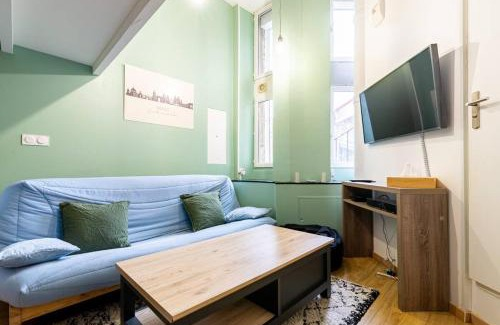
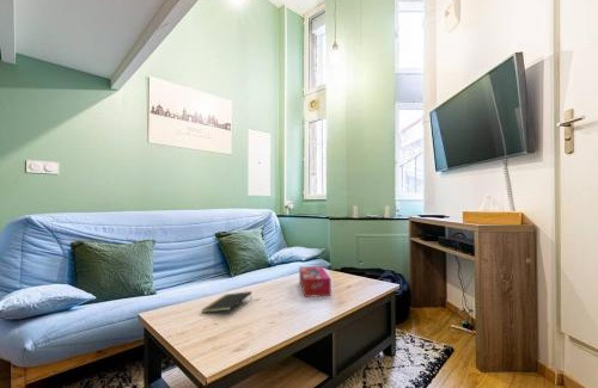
+ tissue box [298,265,332,298]
+ notepad [200,290,254,314]
